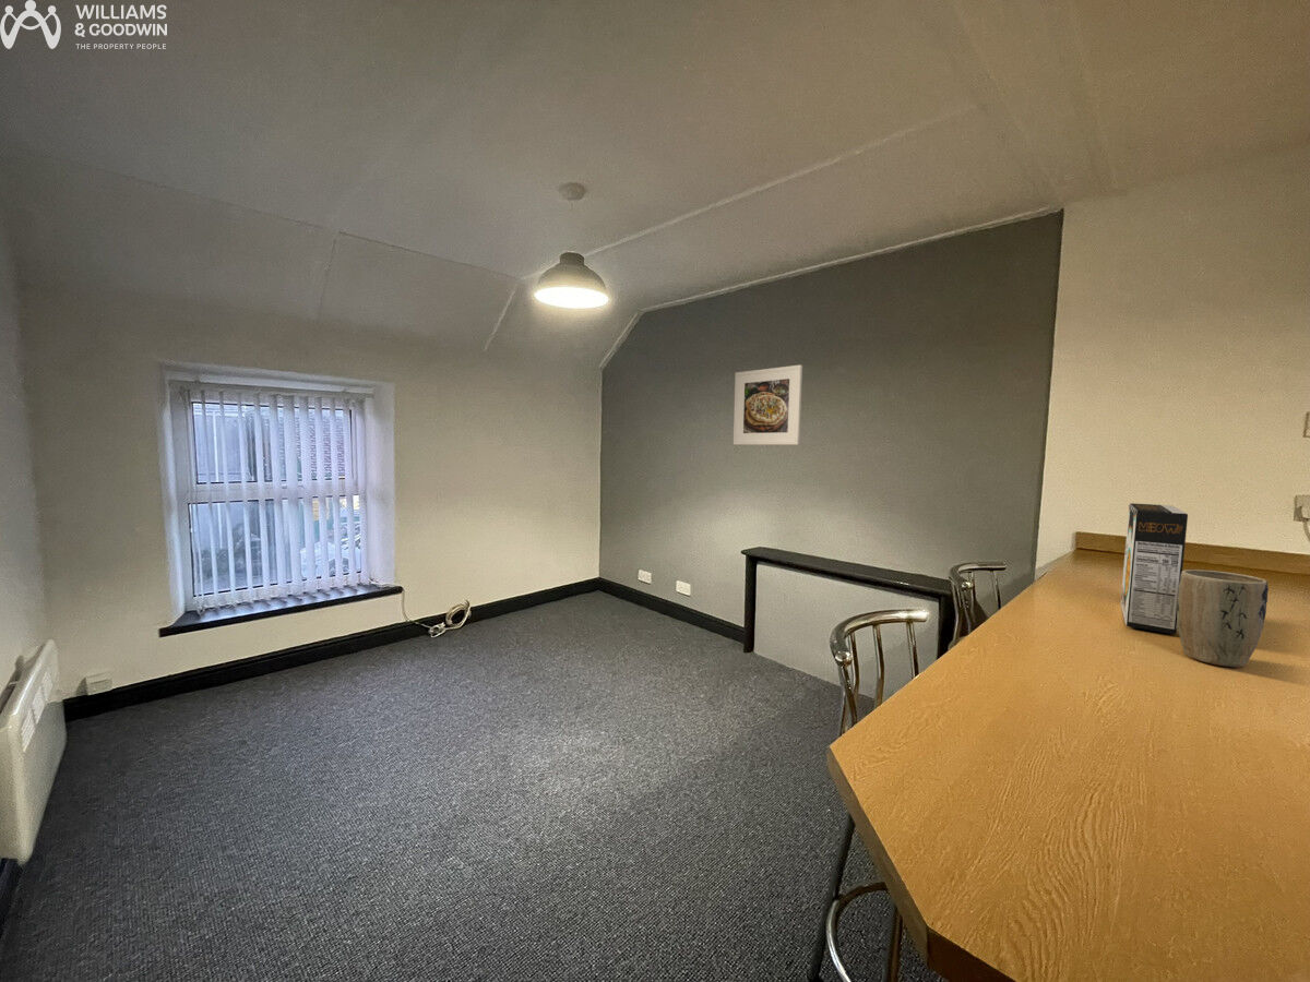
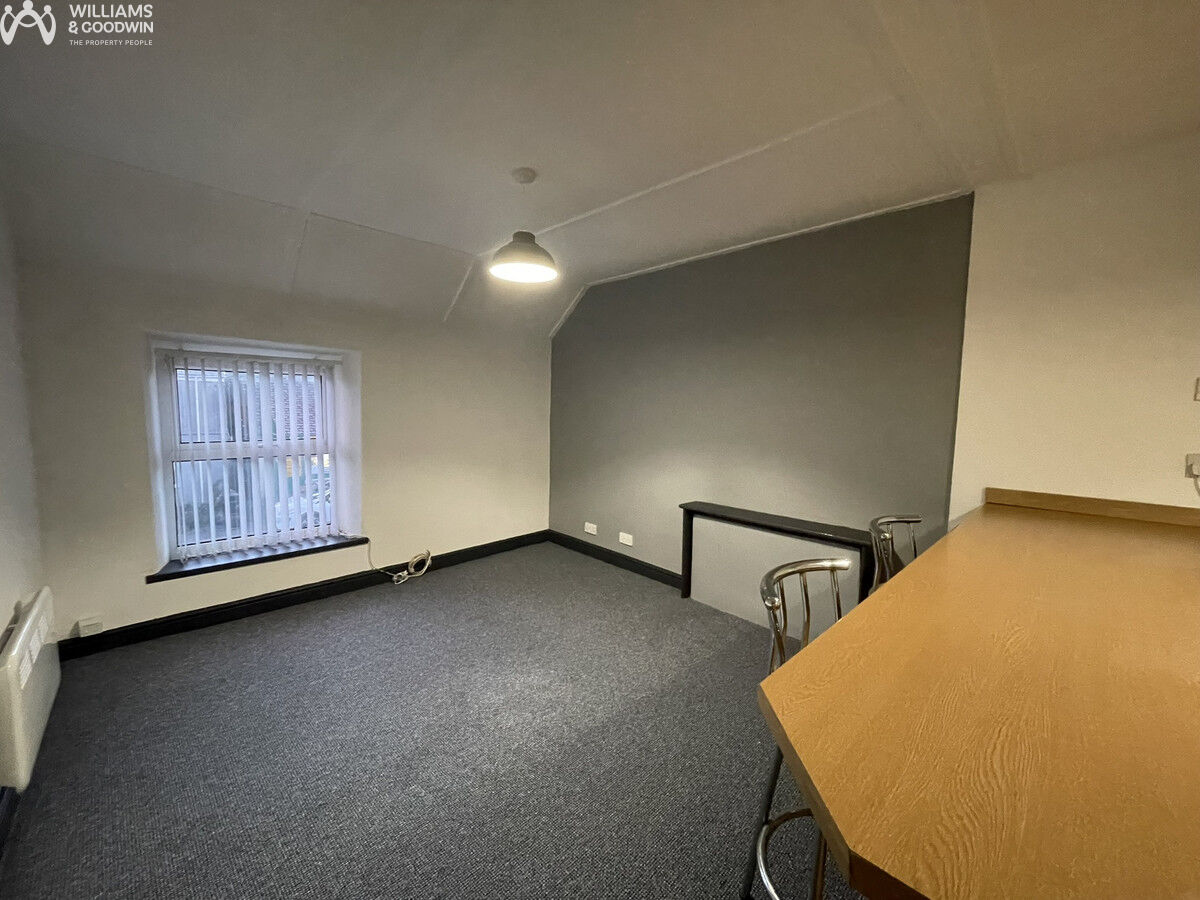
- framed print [733,363,803,446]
- cereal box [1120,502,1189,635]
- plant pot [1177,568,1270,669]
